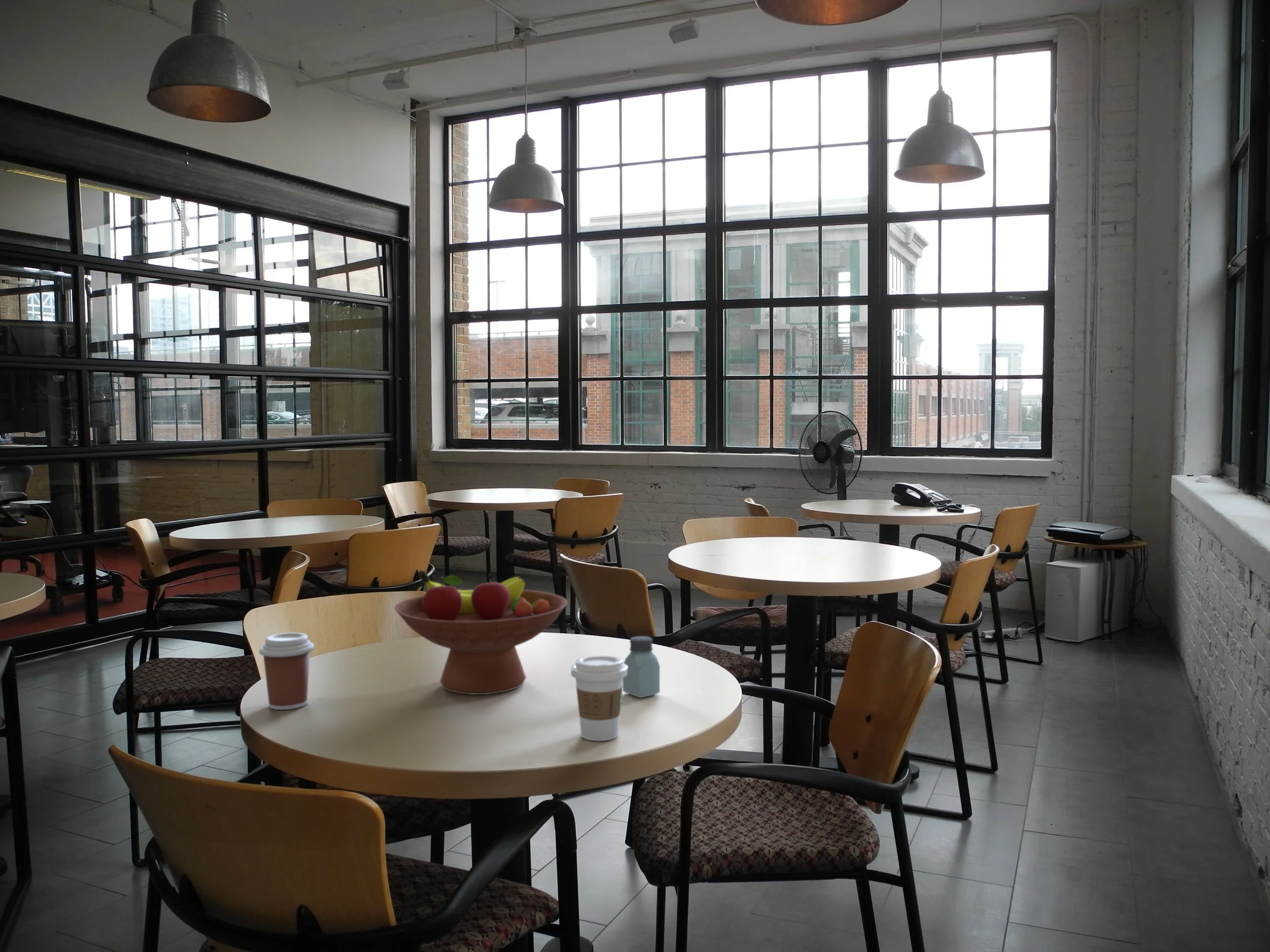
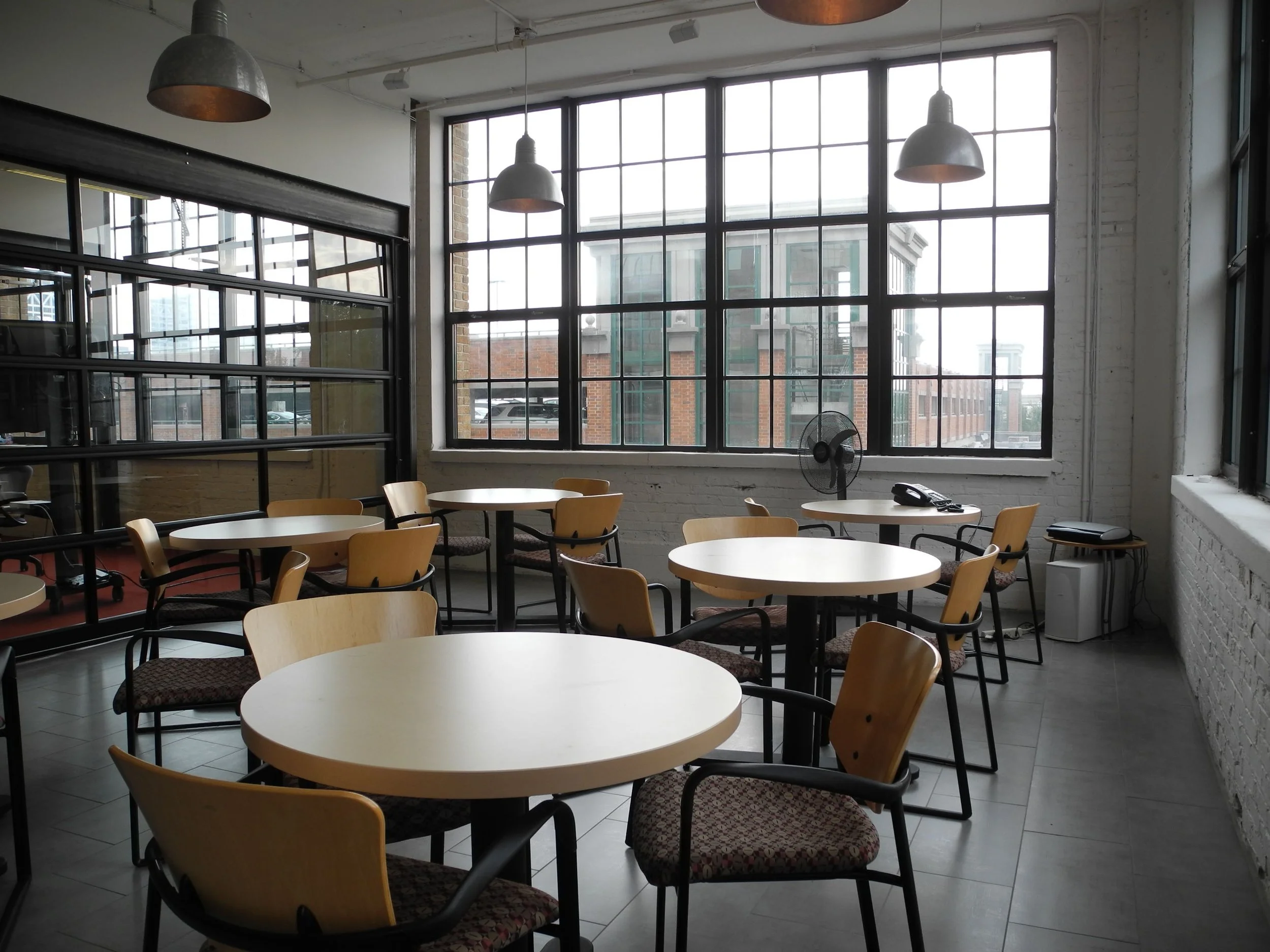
- coffee cup [570,655,627,741]
- saltshaker [622,636,660,698]
- fruit bowl [394,570,568,695]
- coffee cup [259,632,314,710]
